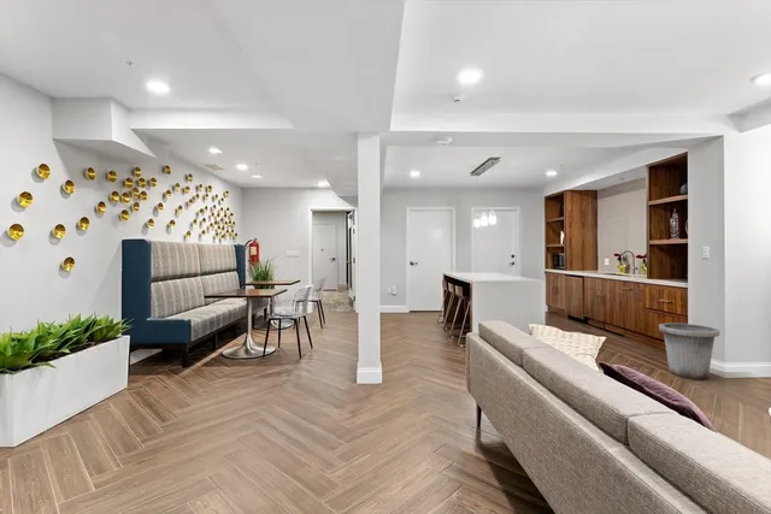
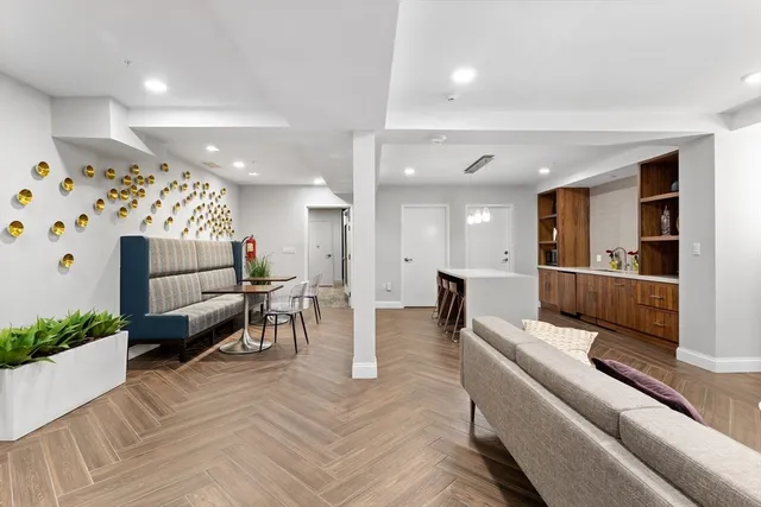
- trash can [658,323,720,380]
